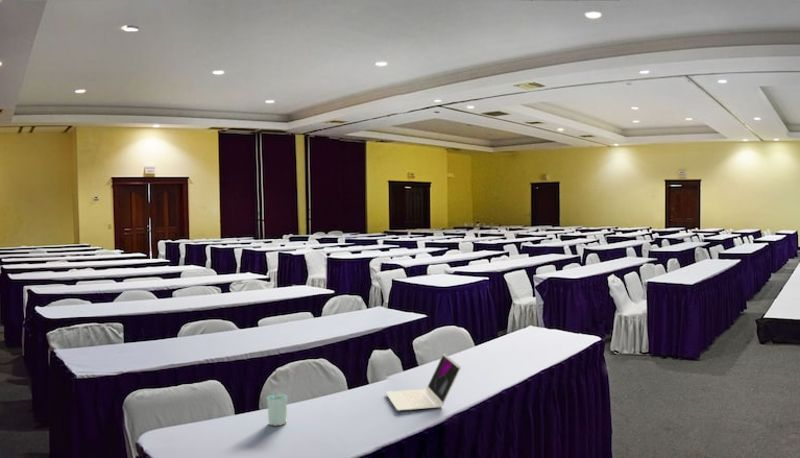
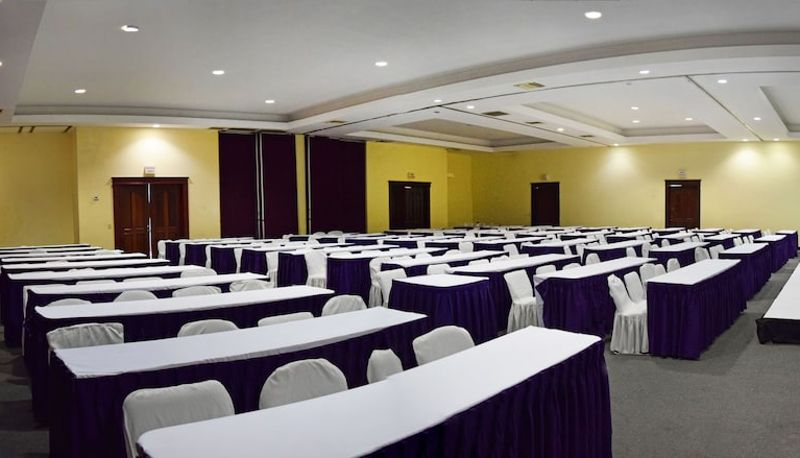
- laptop [385,353,462,412]
- cup [266,392,288,427]
